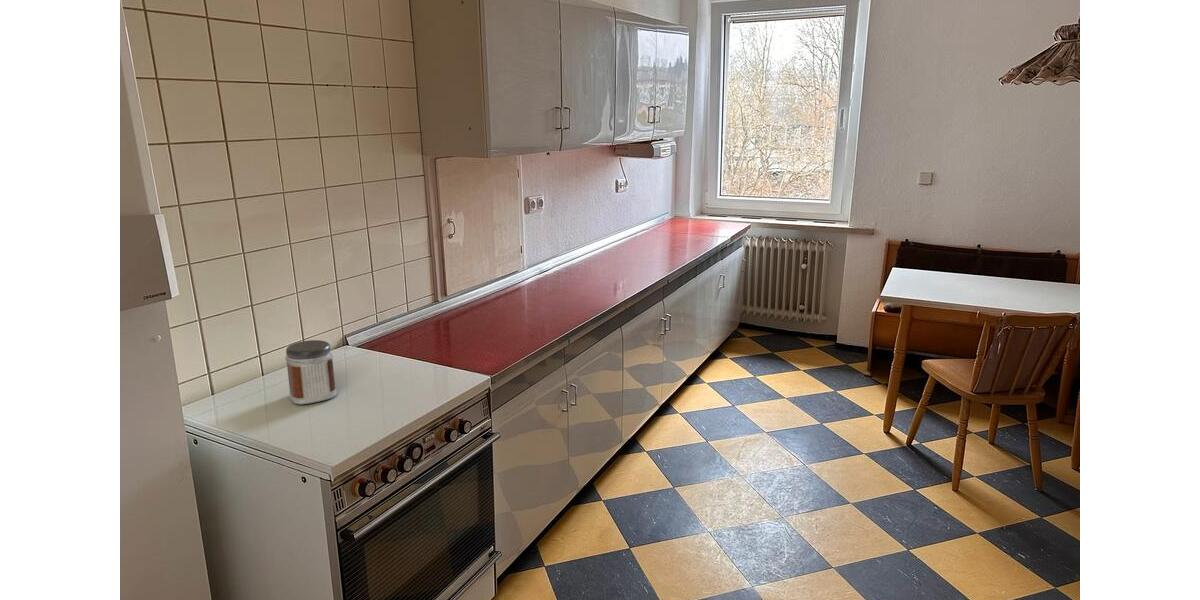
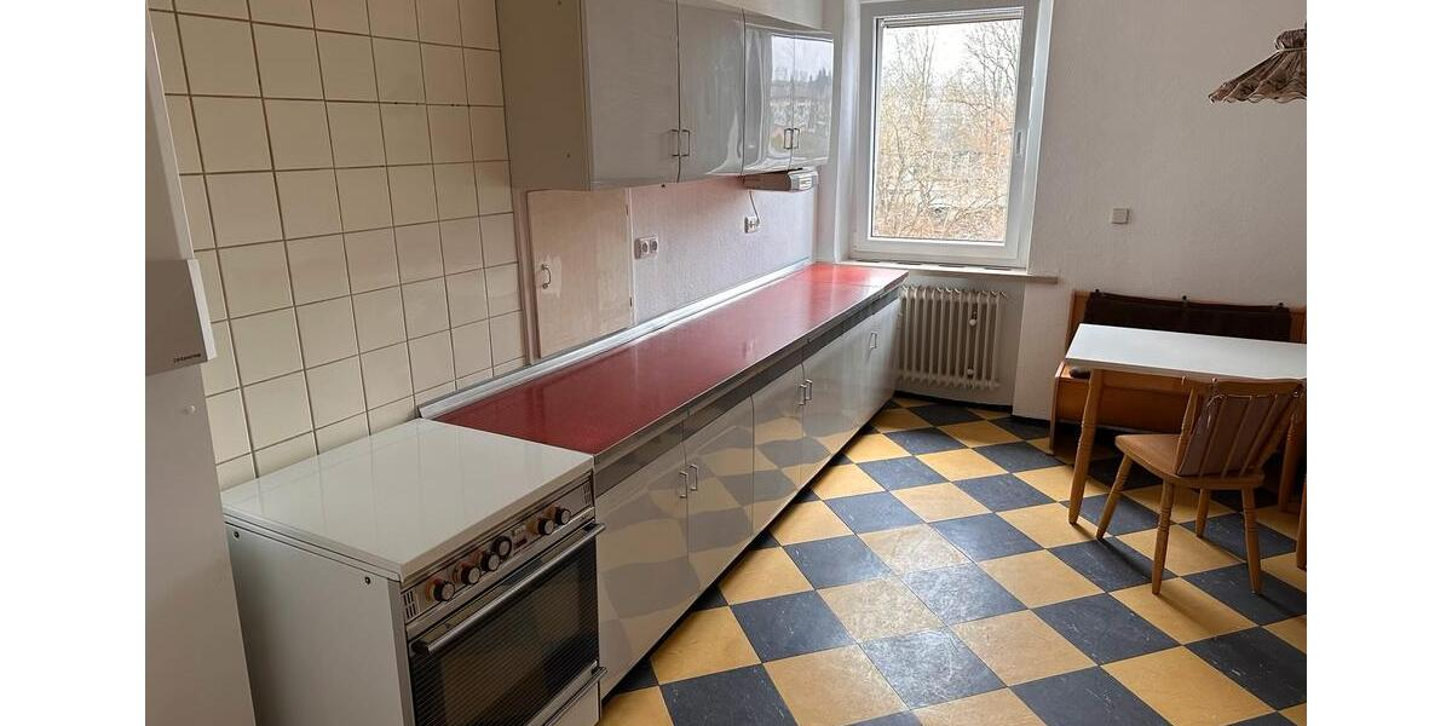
- jar [284,339,338,405]
